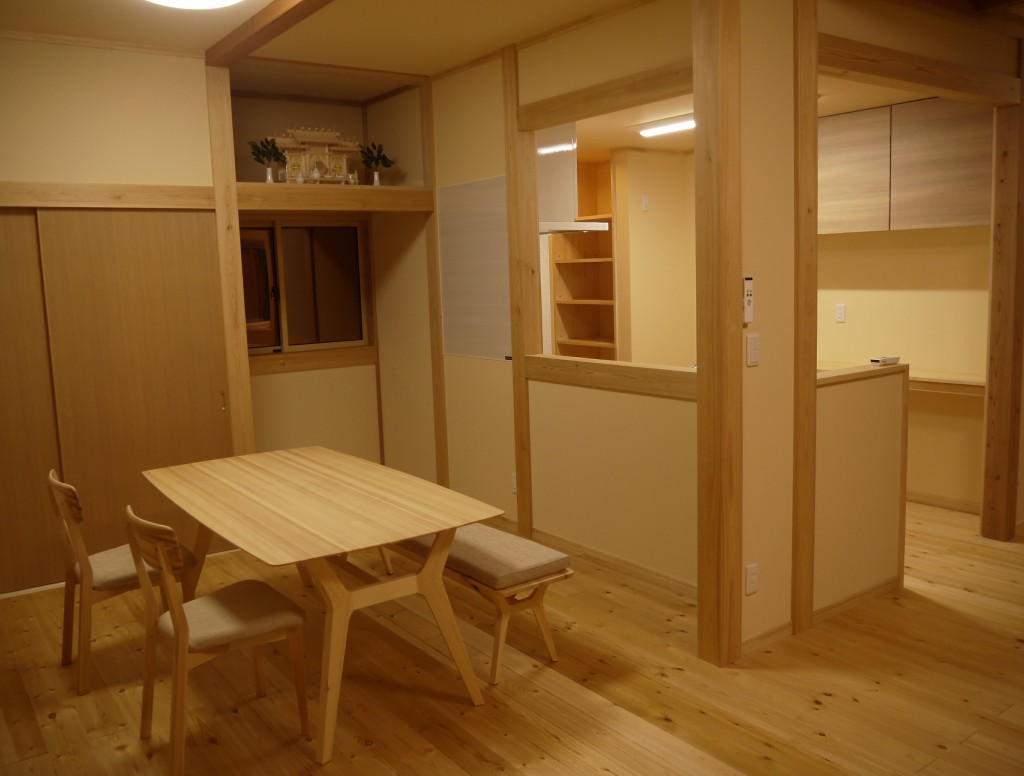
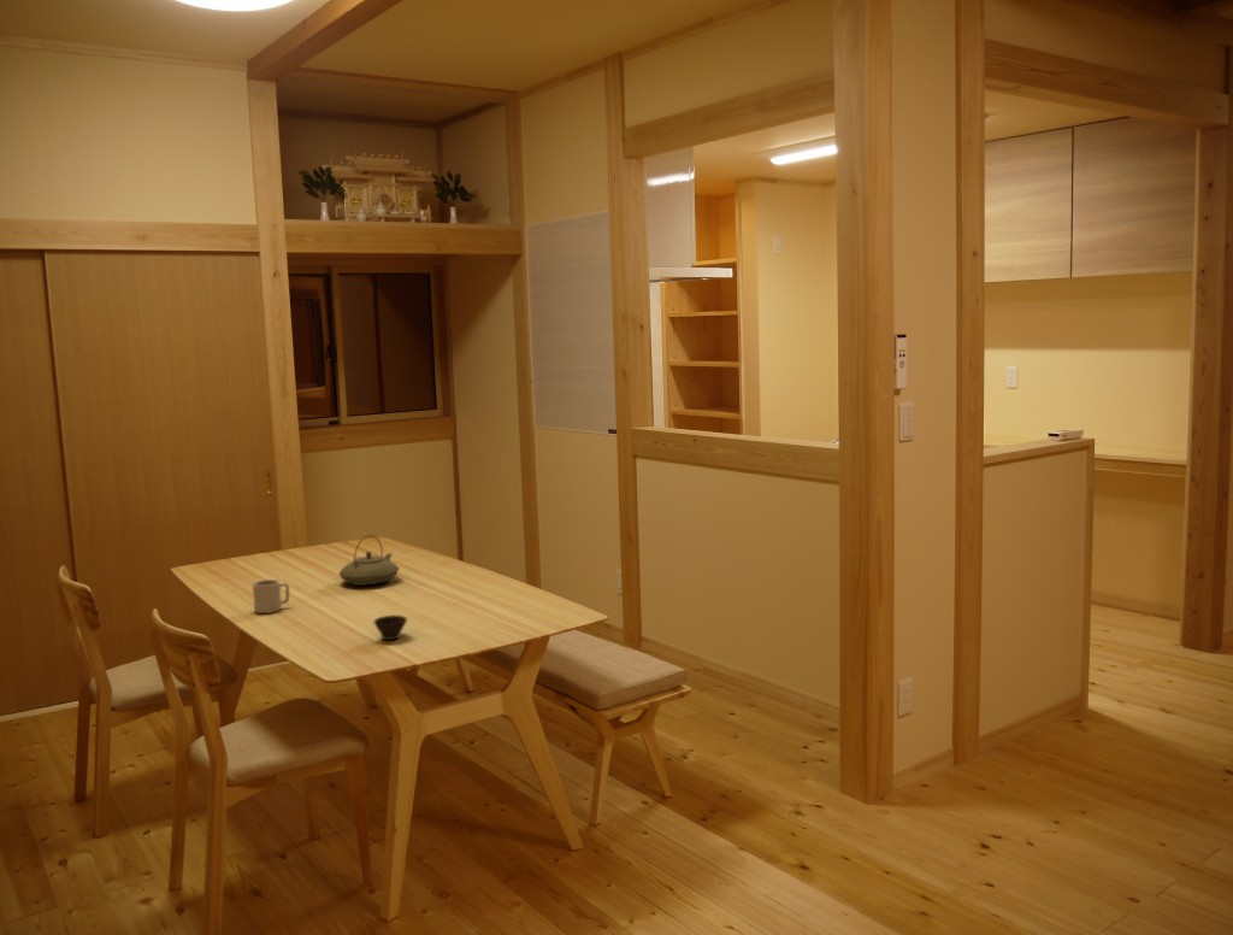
+ teapot [338,534,401,587]
+ cup [372,614,408,641]
+ cup [252,578,290,614]
